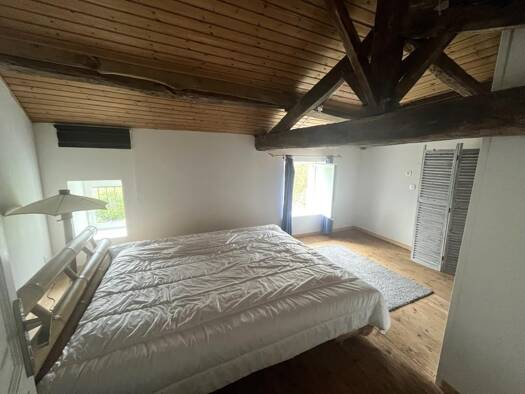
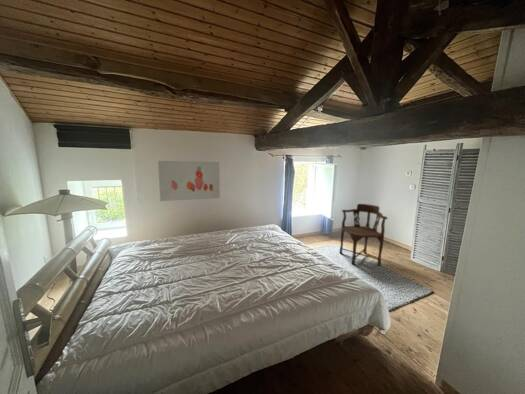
+ chair [338,203,388,267]
+ wall art [157,160,221,202]
